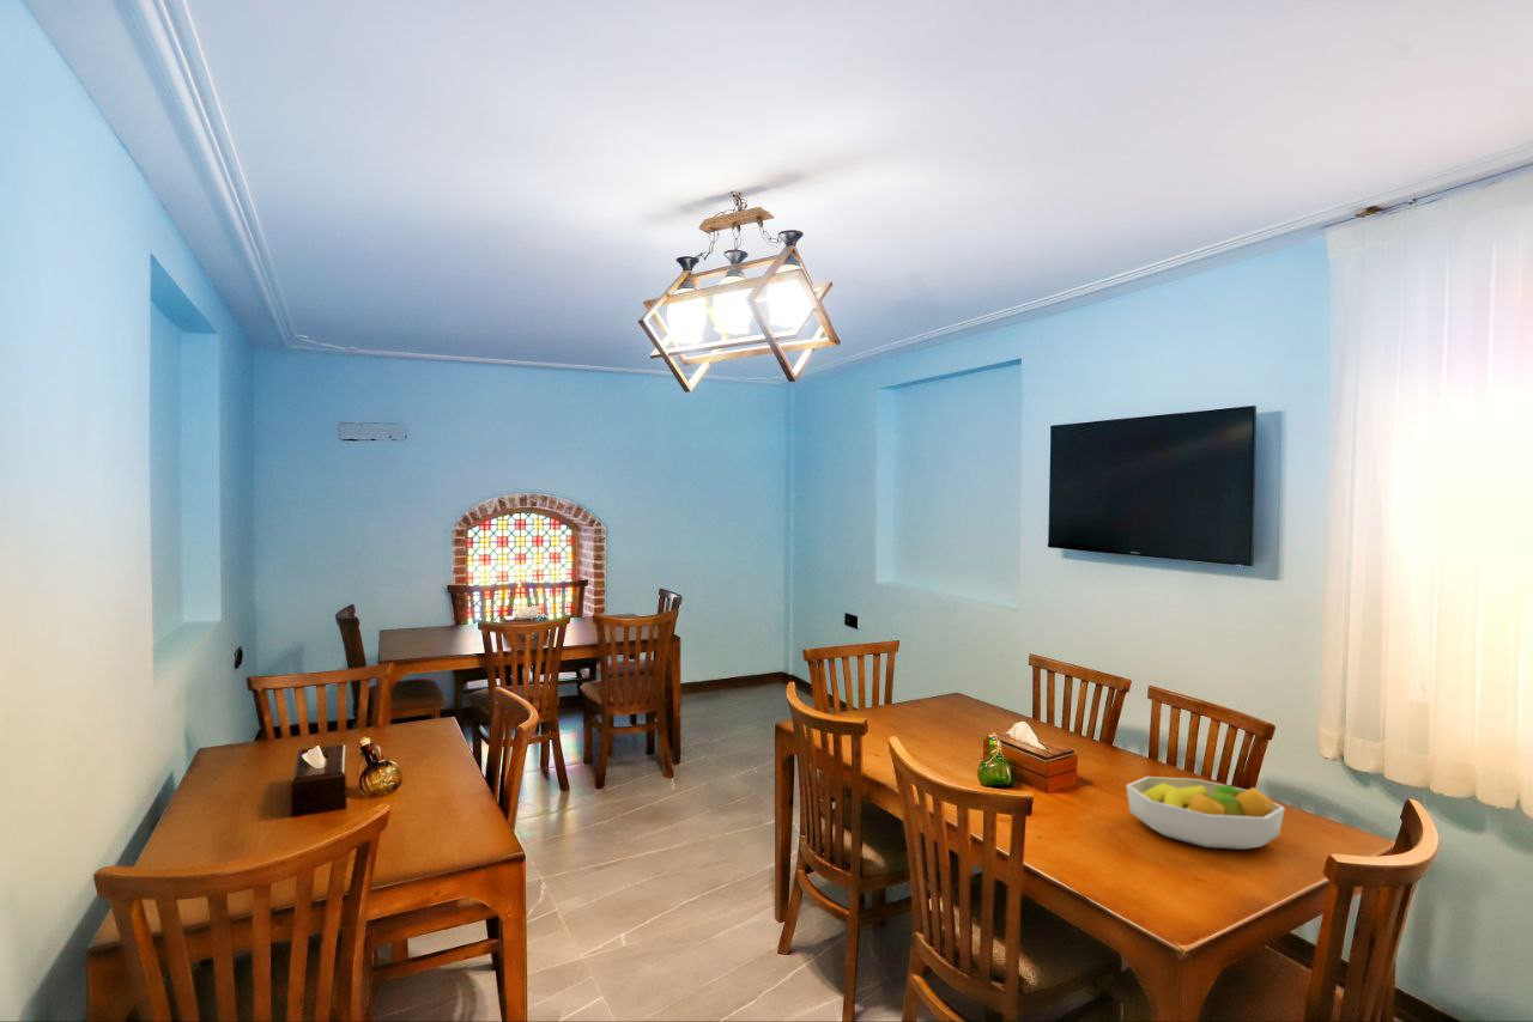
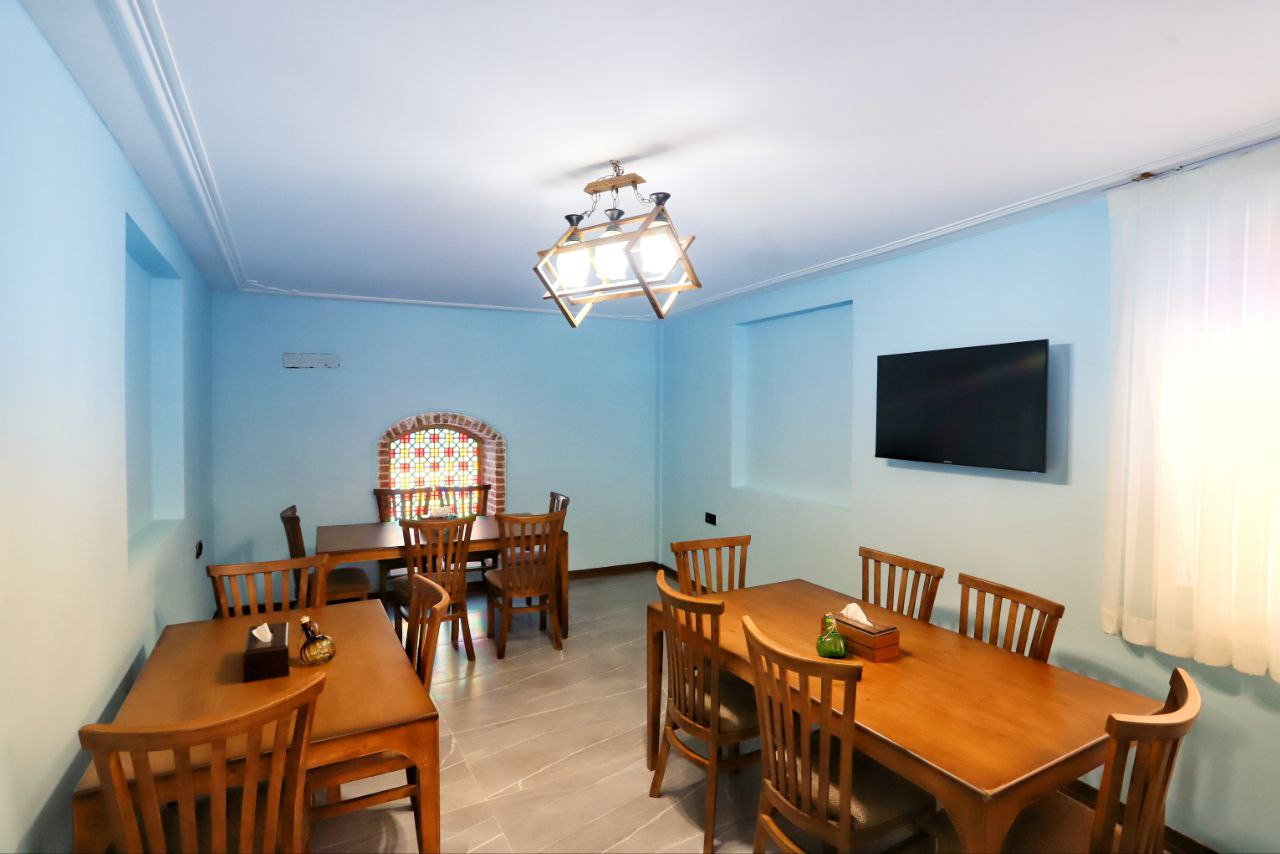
- fruit bowl [1125,775,1286,851]
